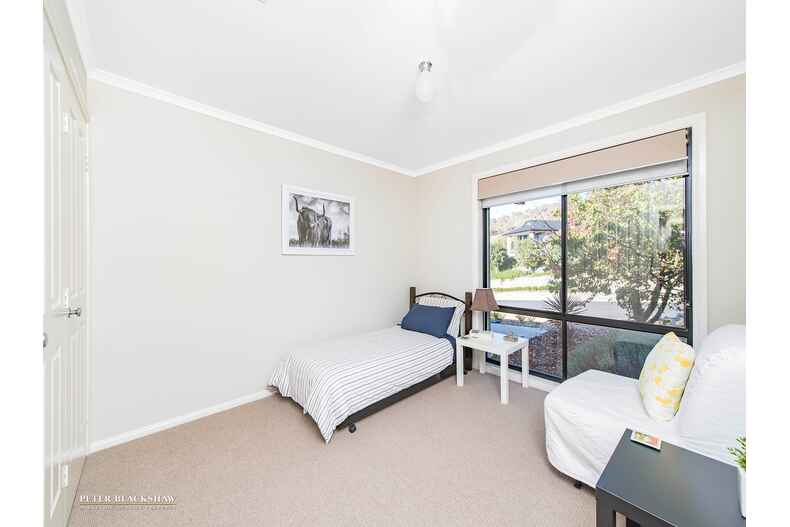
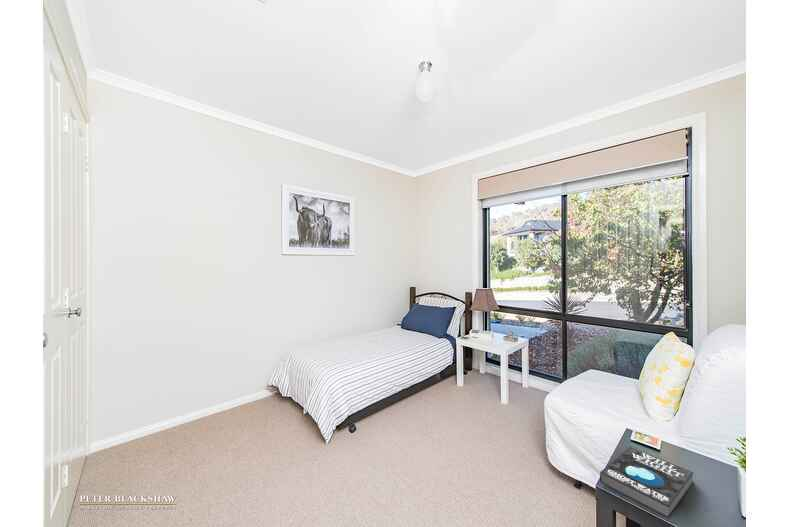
+ book [599,446,695,519]
